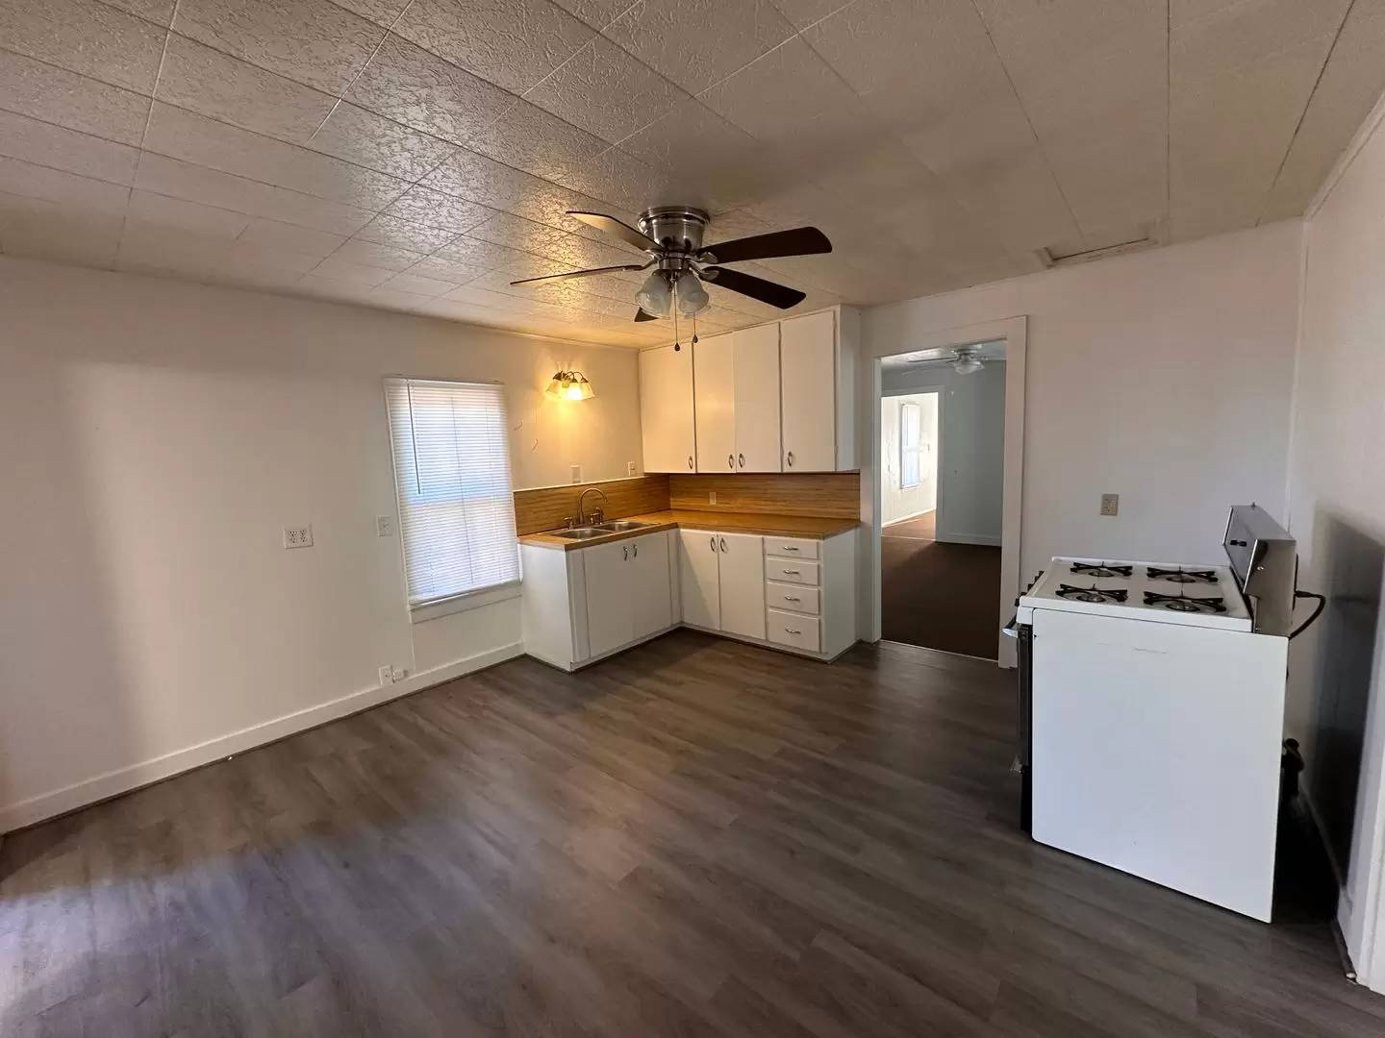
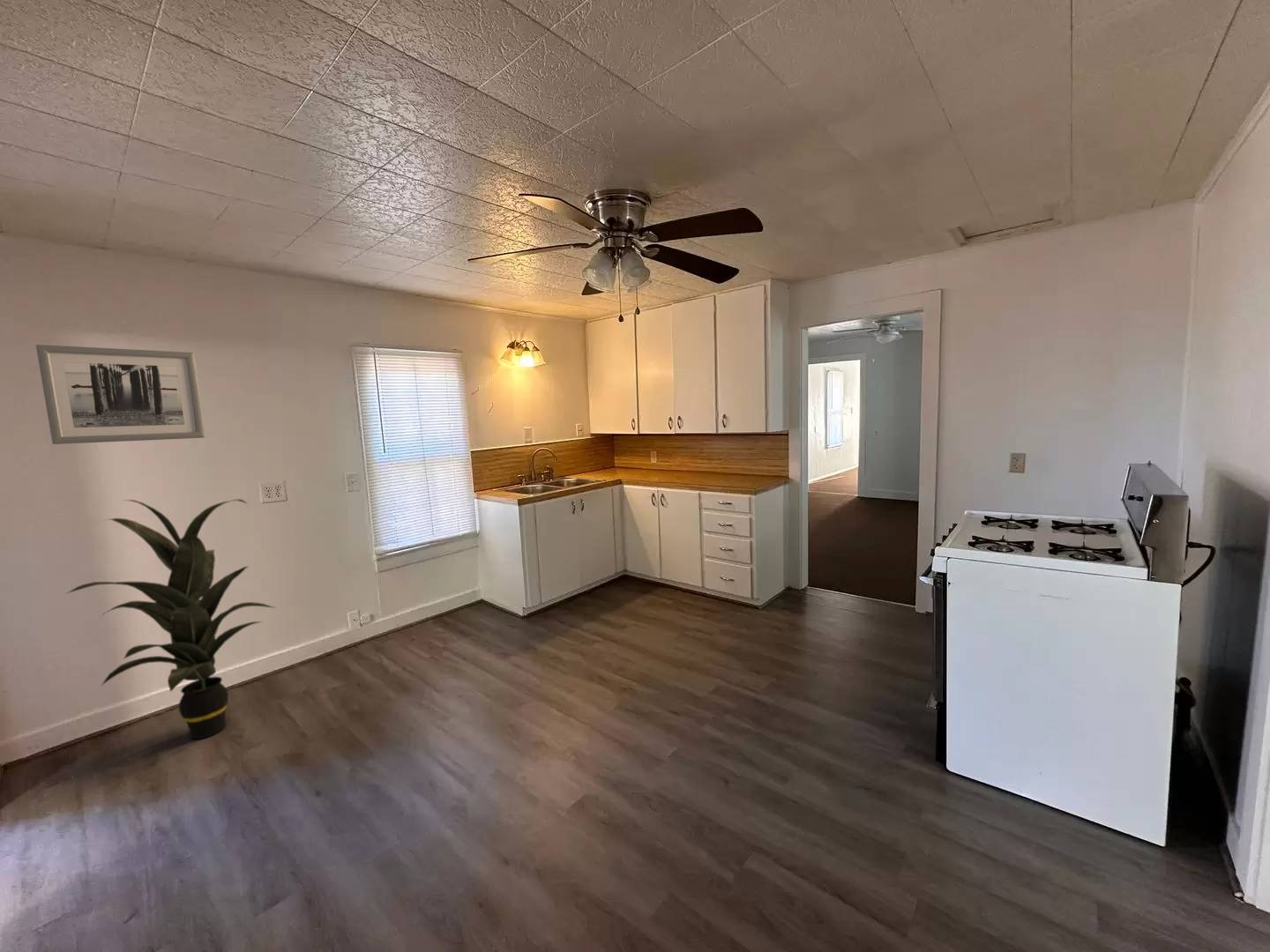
+ wall art [35,344,206,445]
+ indoor plant [64,498,277,740]
